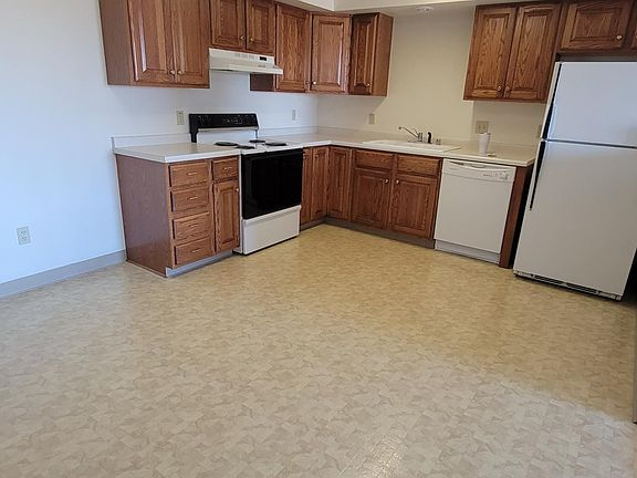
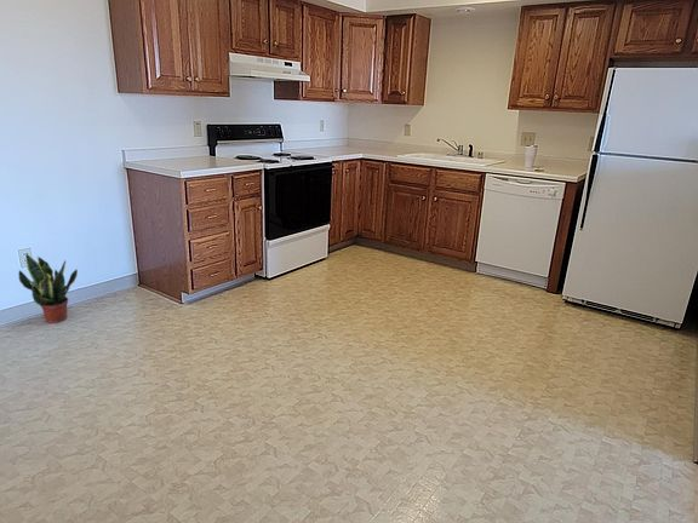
+ potted plant [17,253,79,324]
